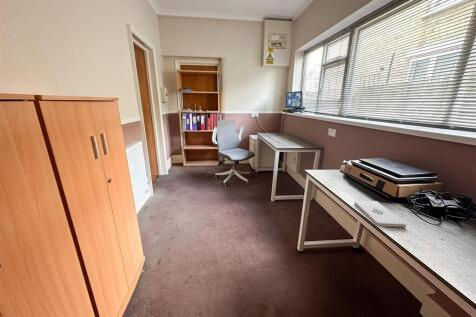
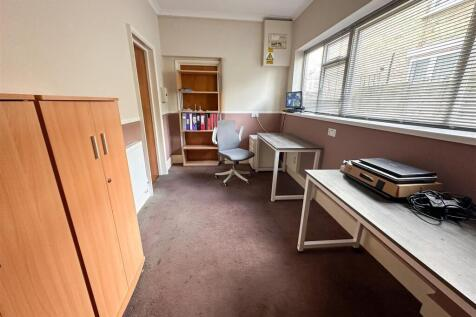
- notepad [353,200,407,228]
